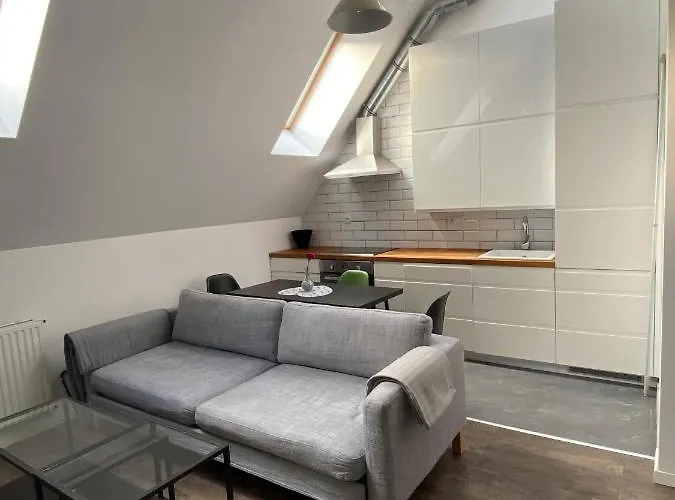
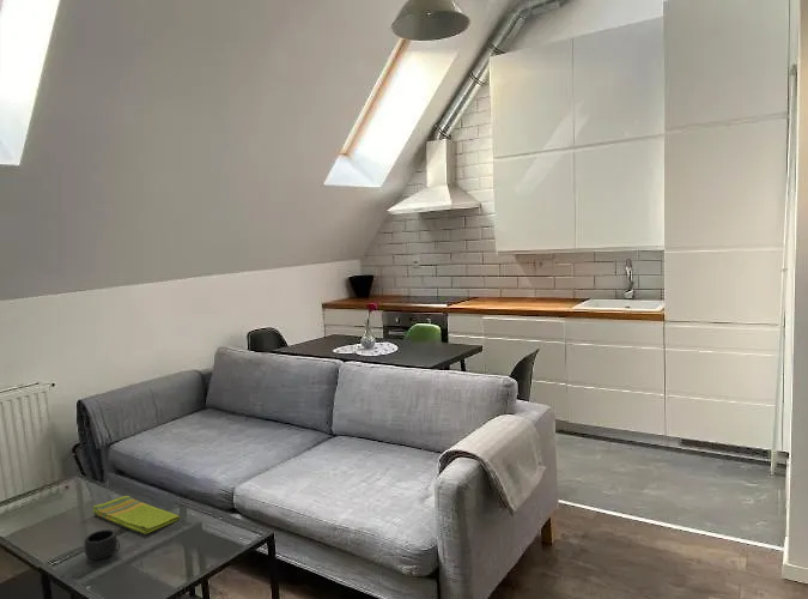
+ mug [84,528,121,561]
+ dish towel [92,495,181,536]
